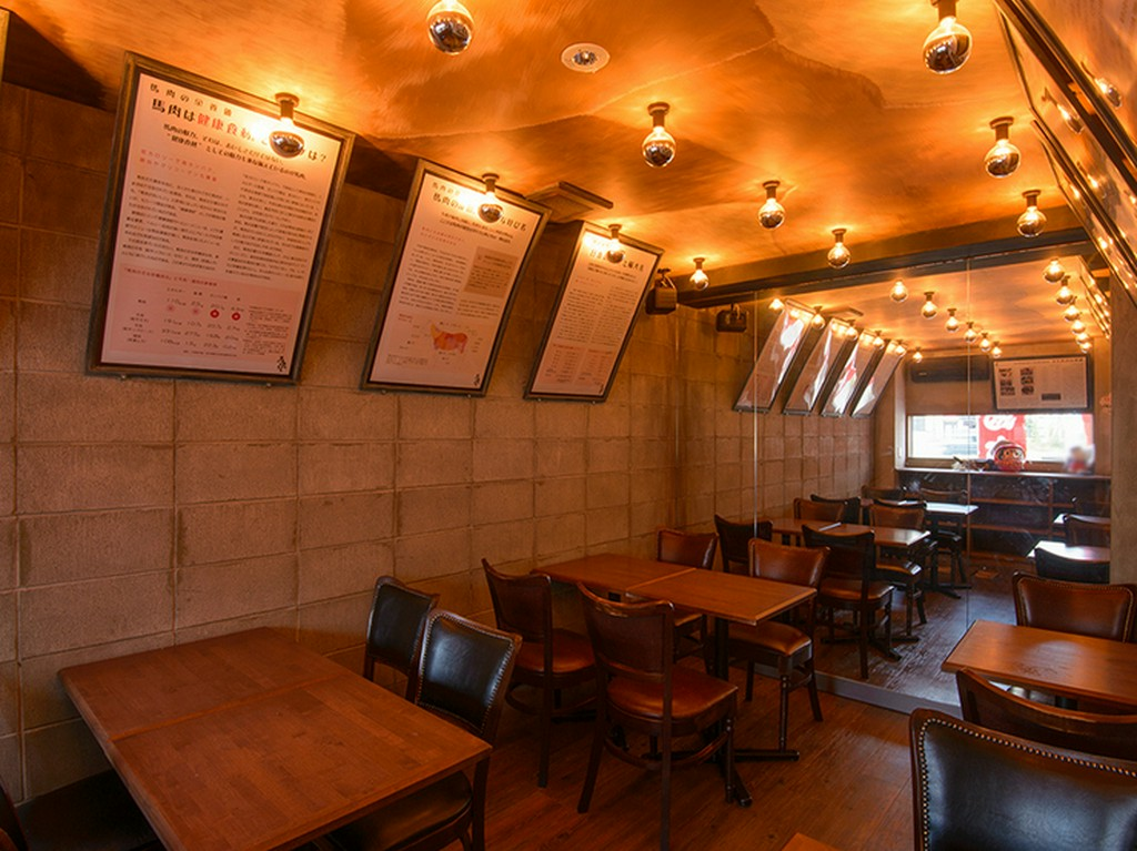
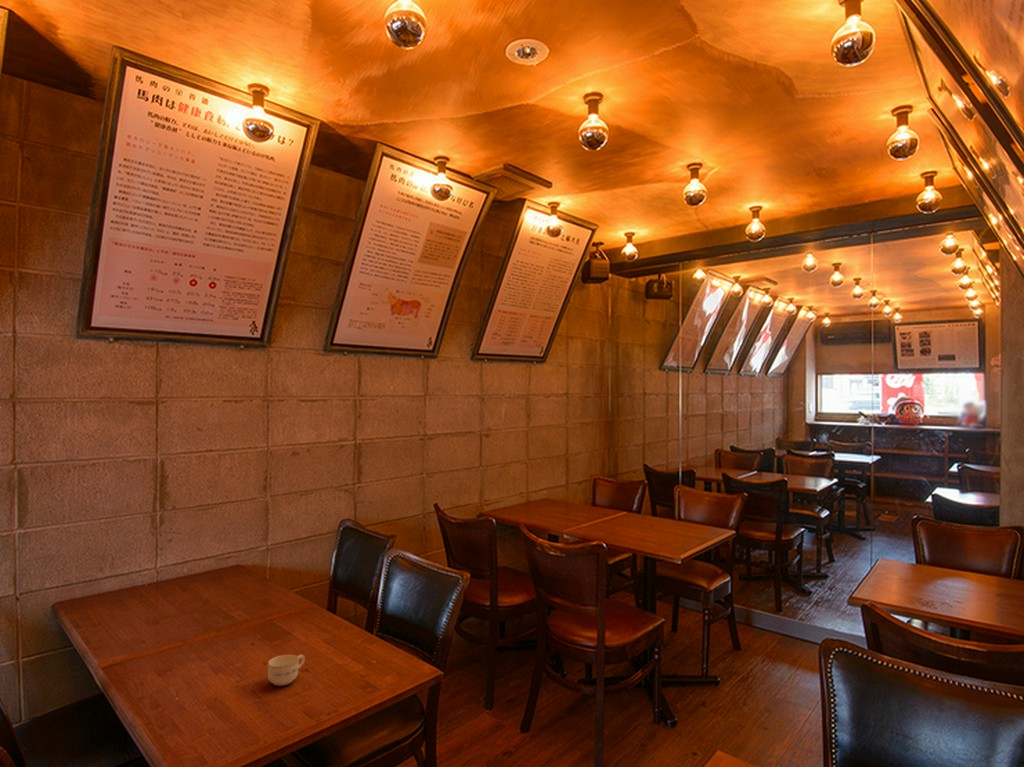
+ cup [267,654,306,687]
